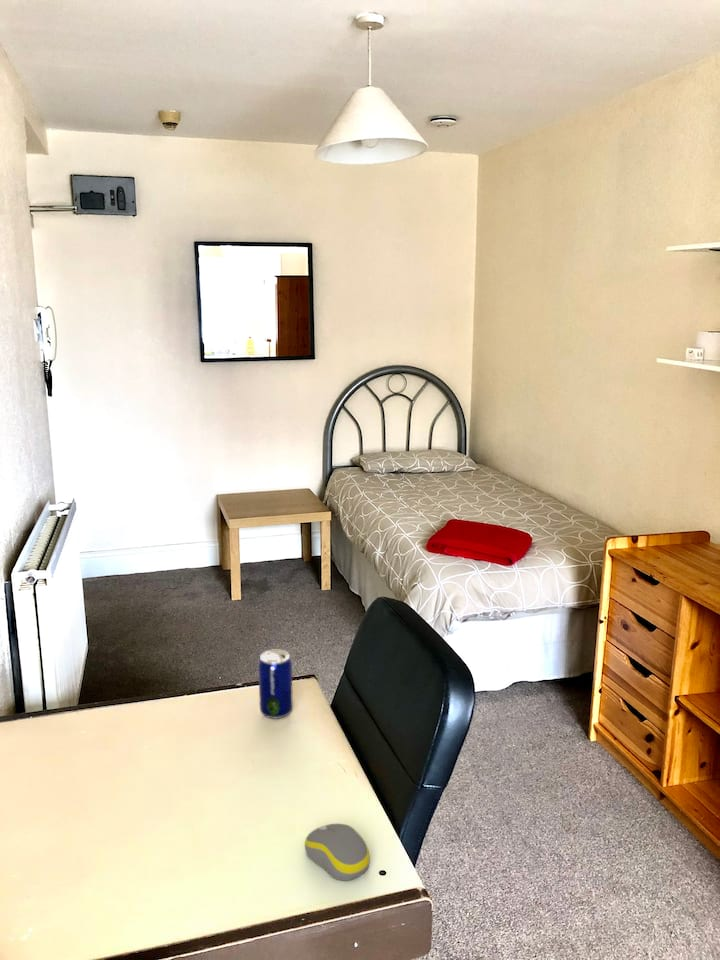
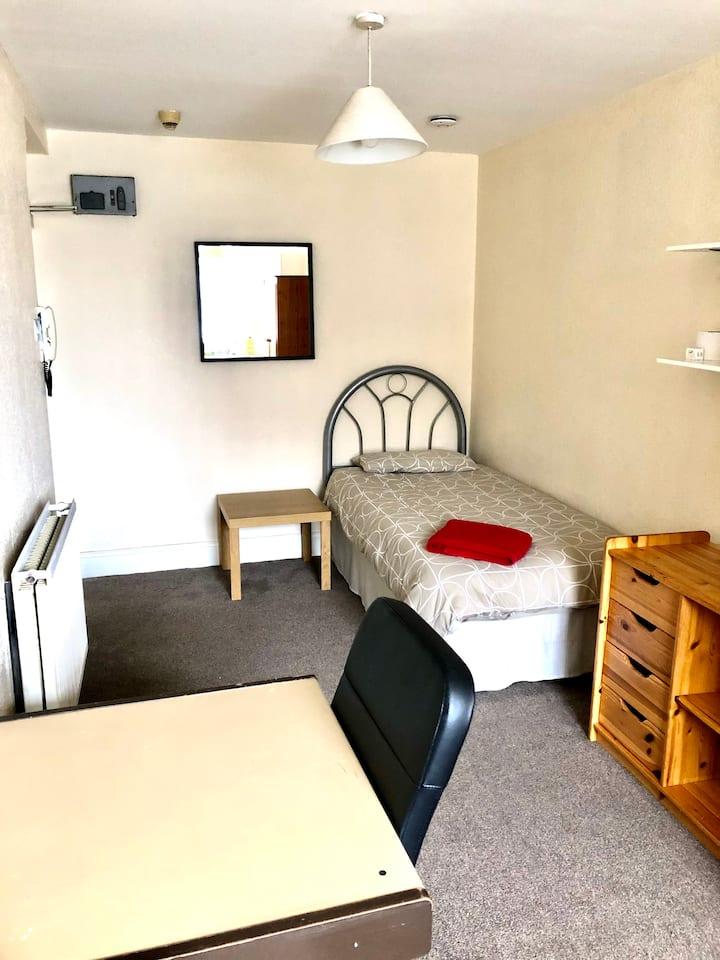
- beer can [257,648,294,720]
- computer mouse [304,823,371,882]
